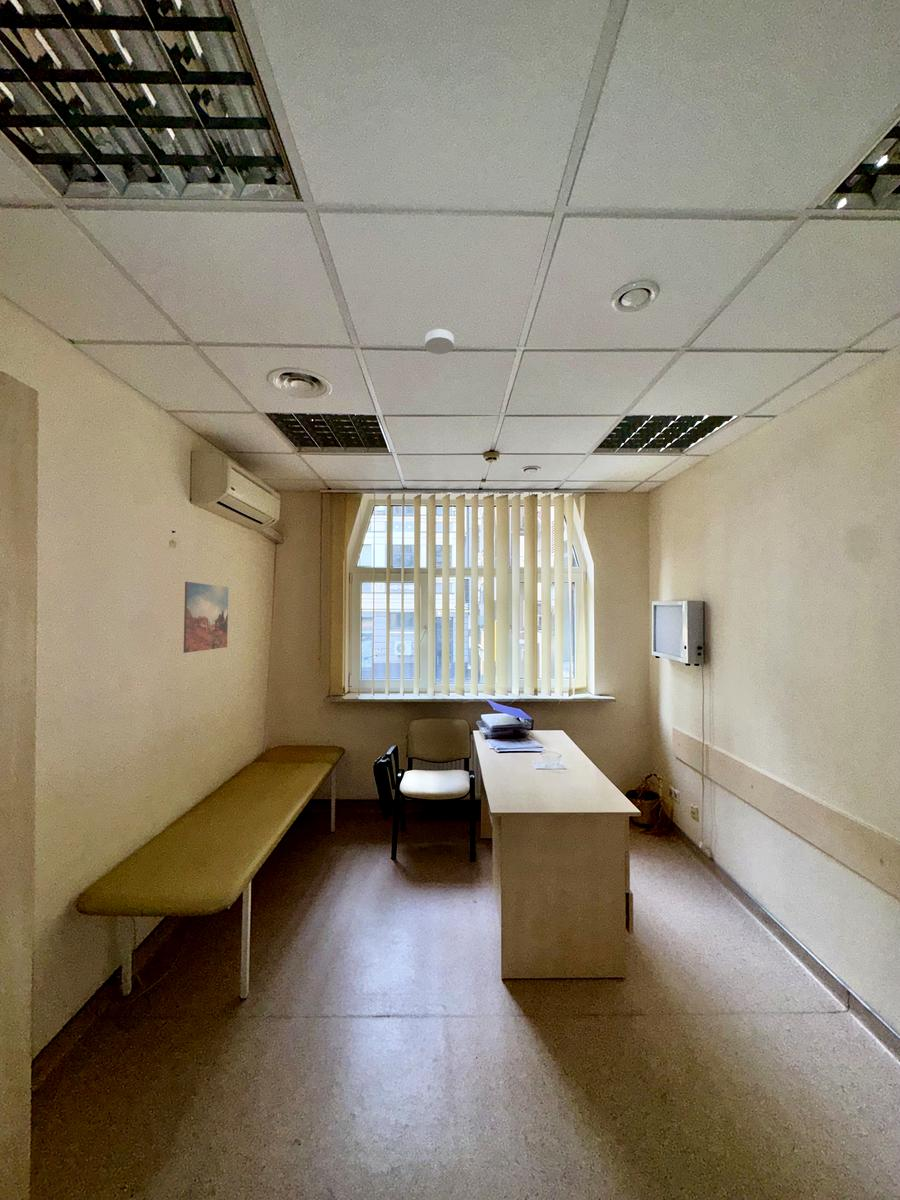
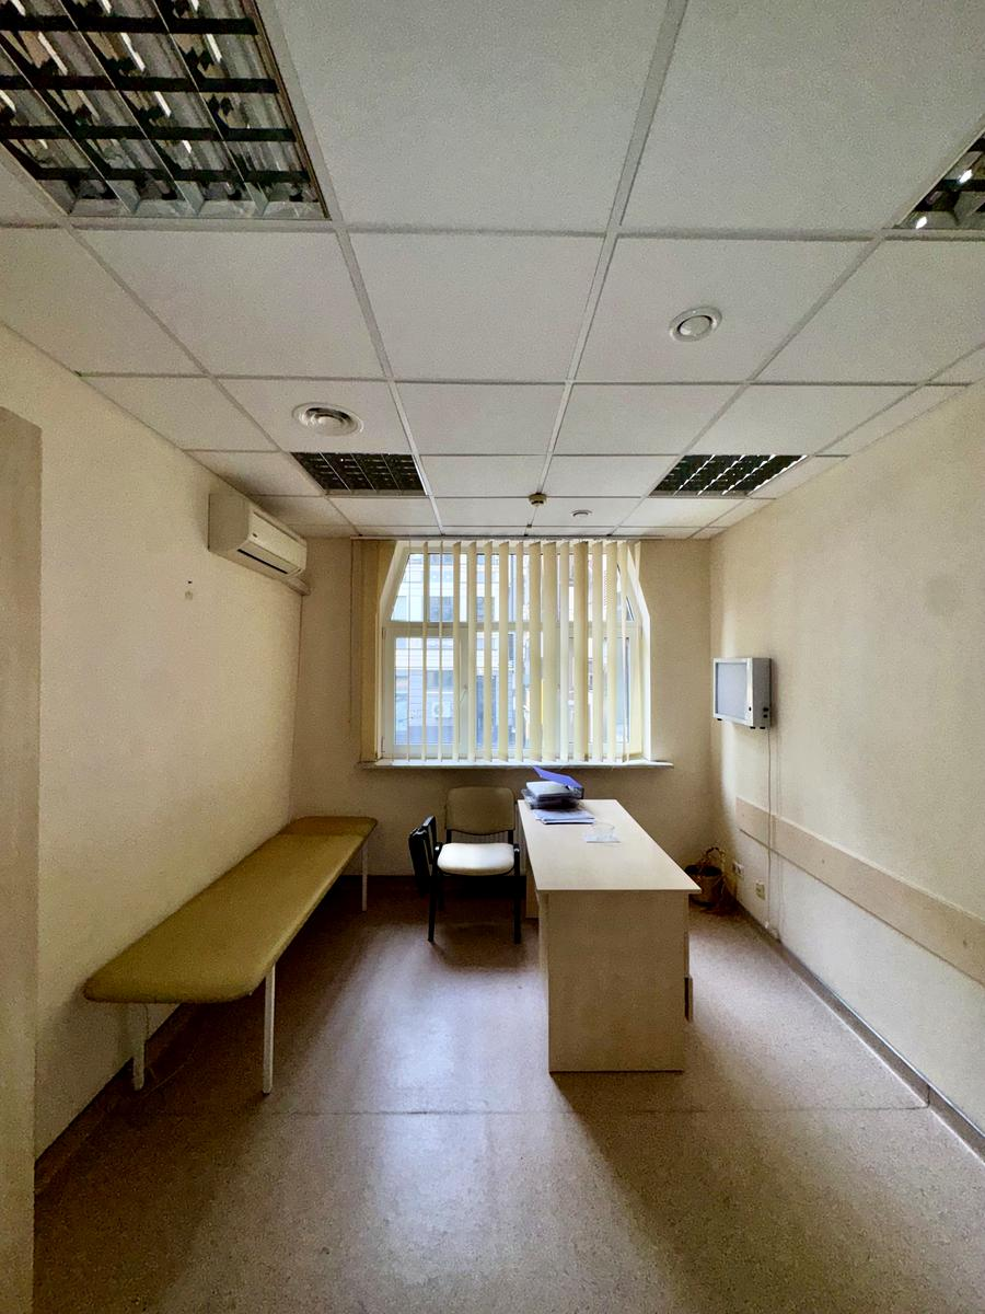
- smoke detector [424,327,455,355]
- wall art [183,581,229,654]
